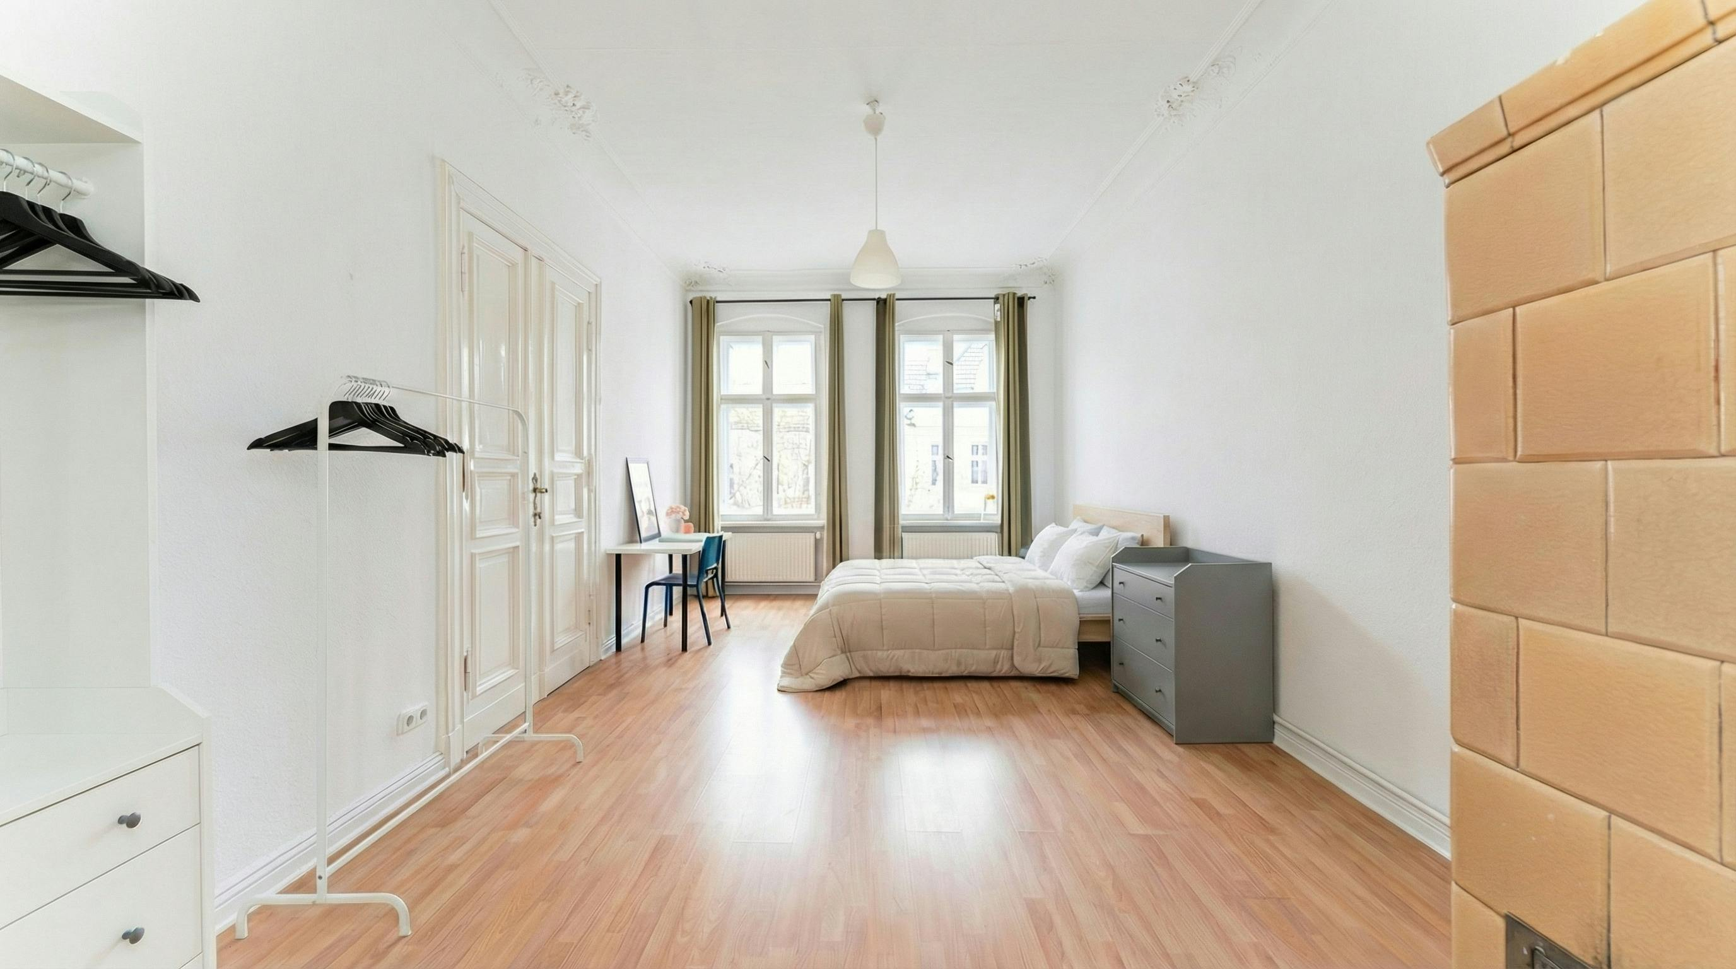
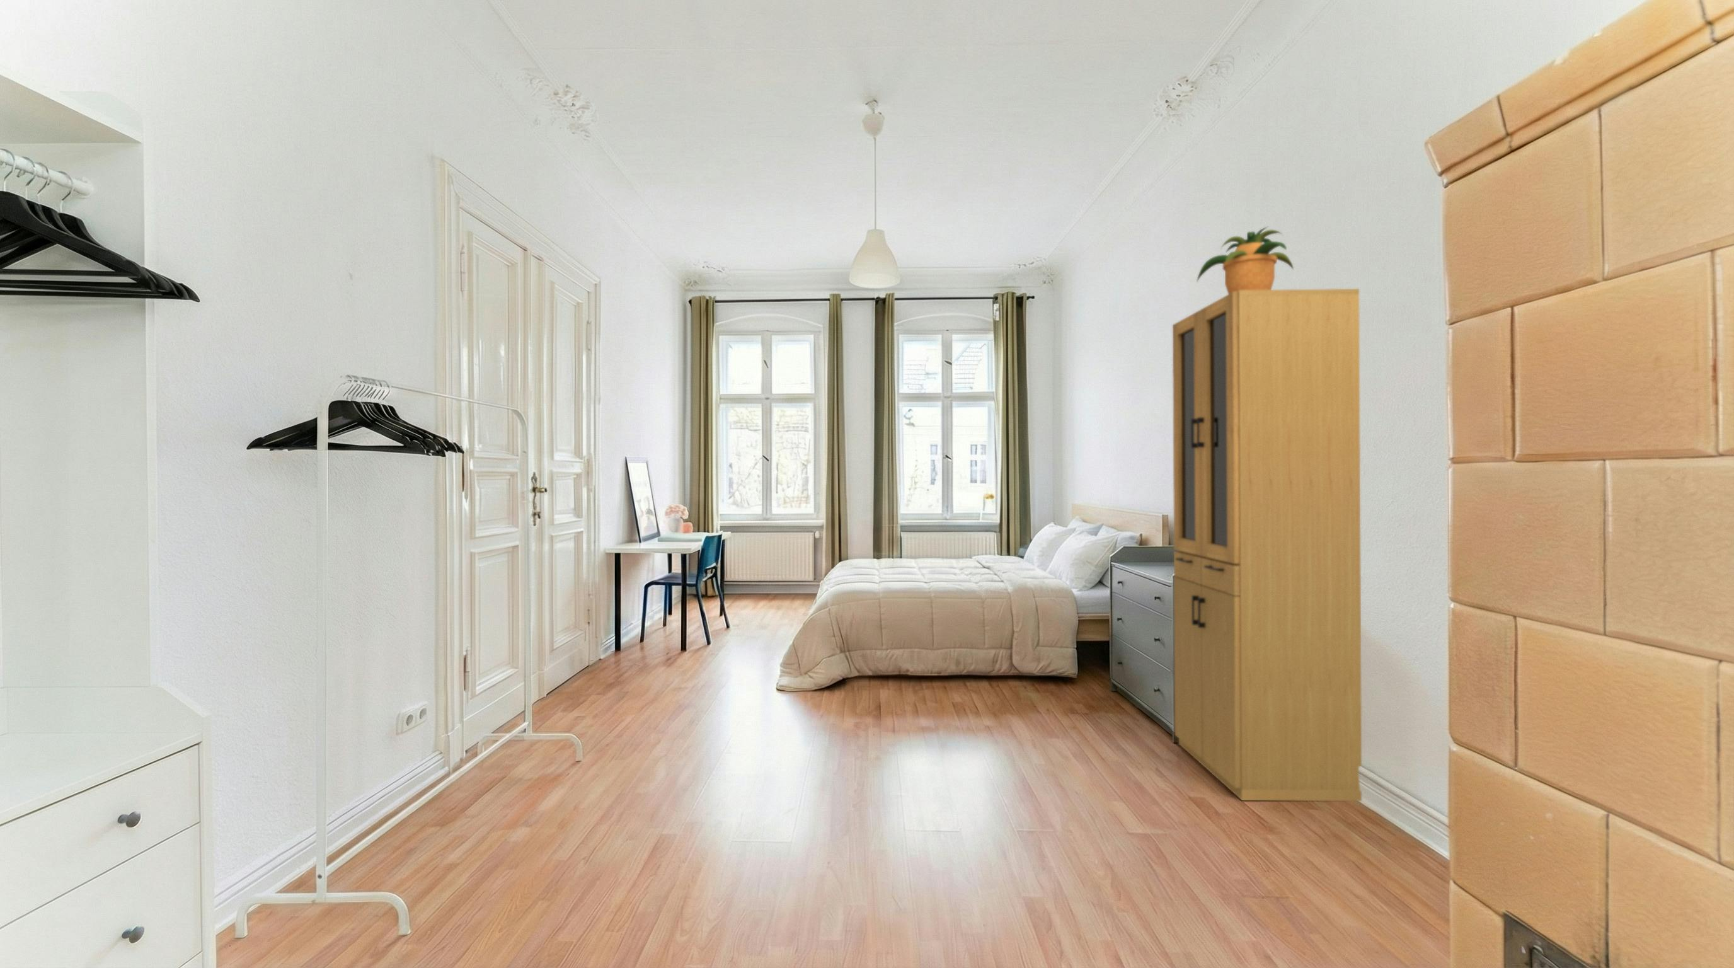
+ potted plant [1196,226,1295,294]
+ cabinet [1172,288,1362,801]
